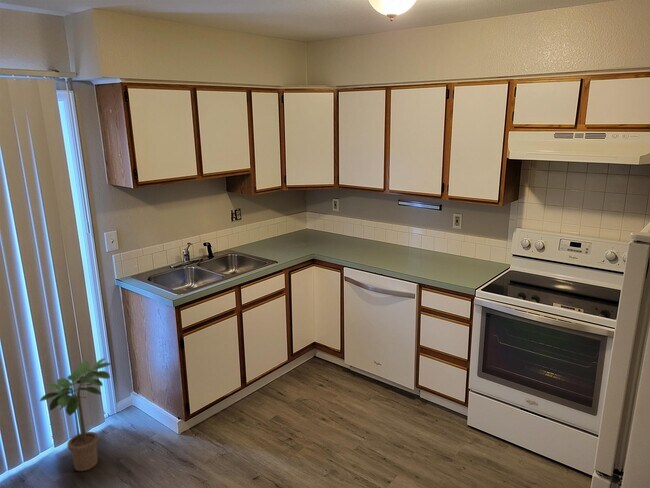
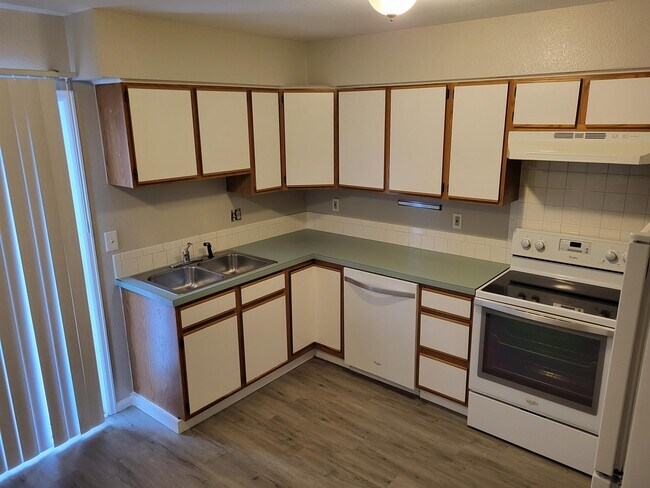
- potted plant [39,357,113,472]
